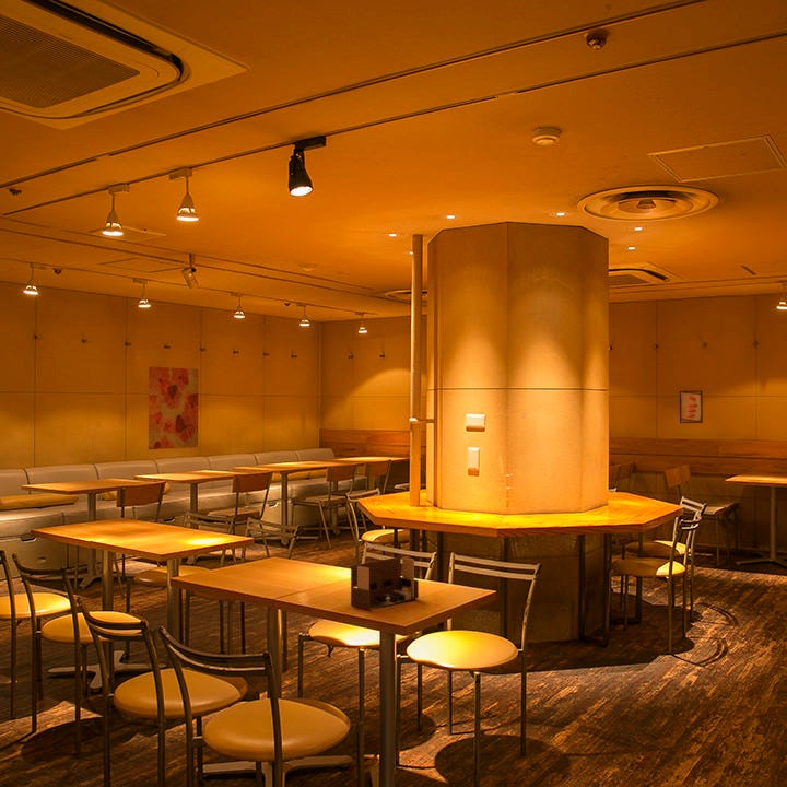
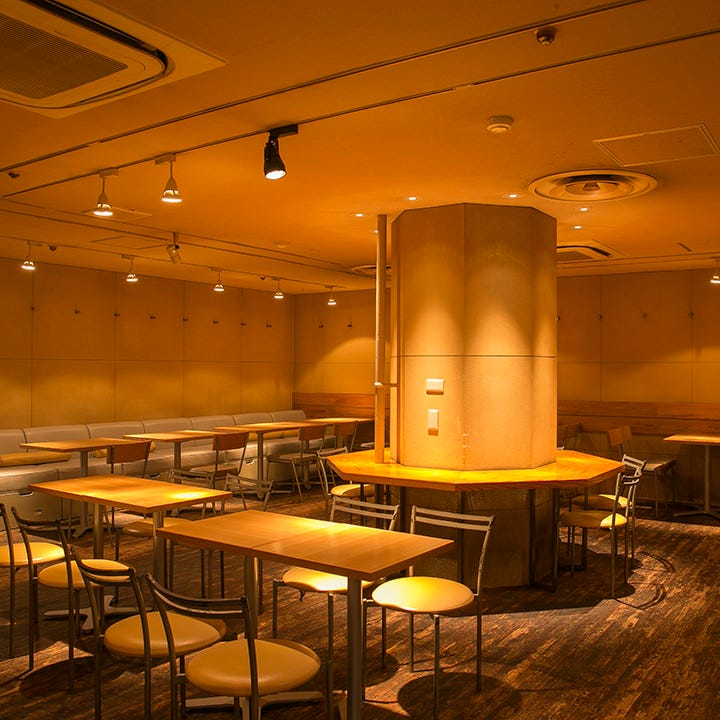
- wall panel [350,555,420,611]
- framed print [679,389,704,424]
- wall art [148,365,200,450]
